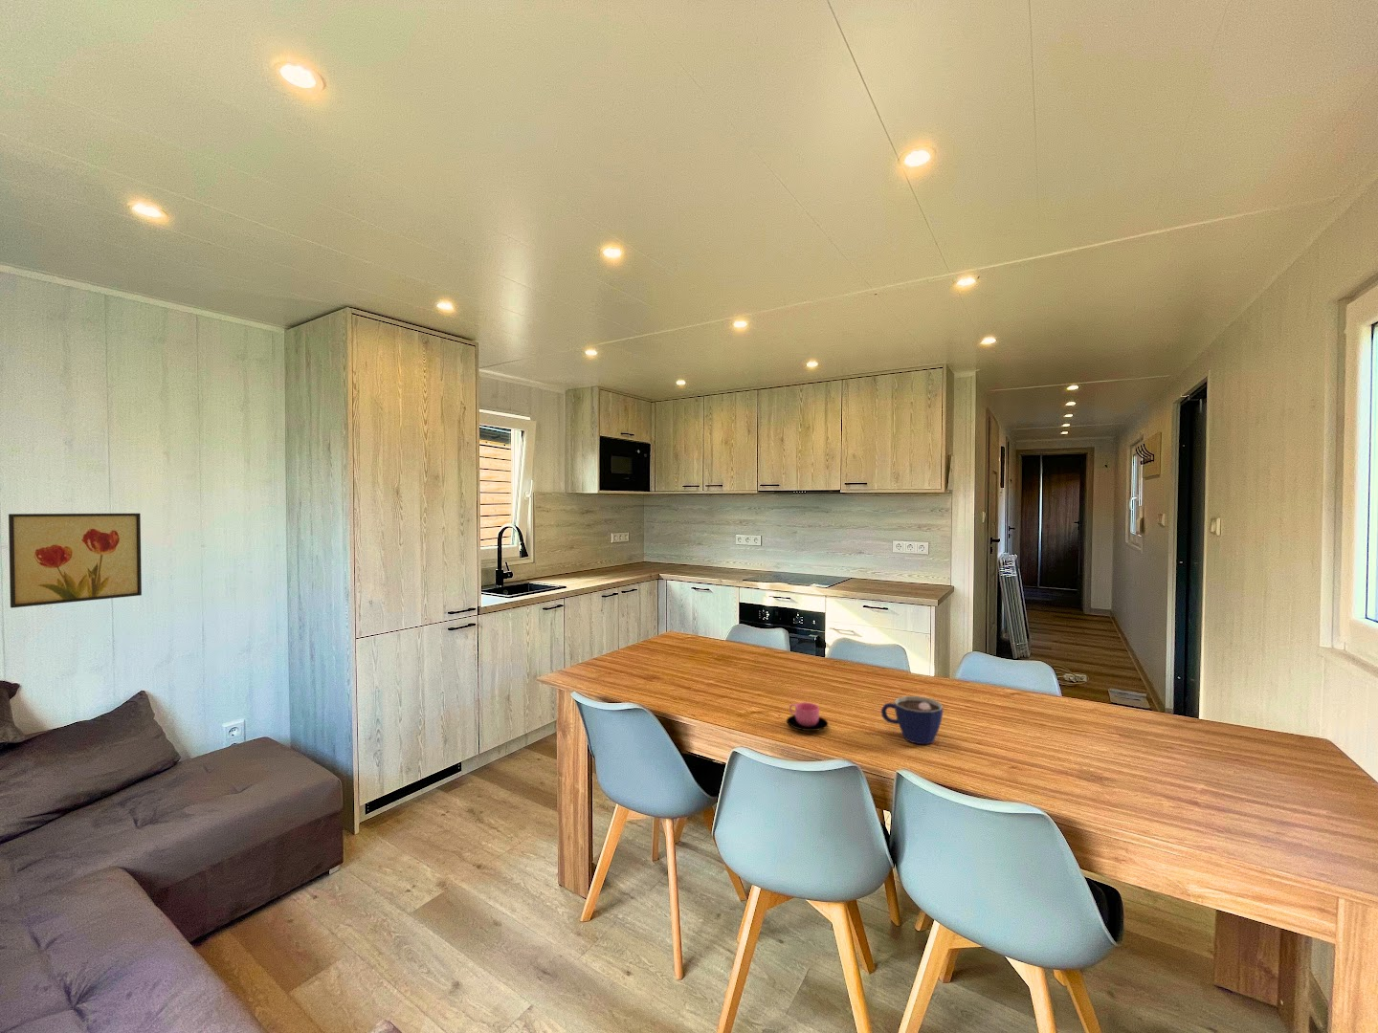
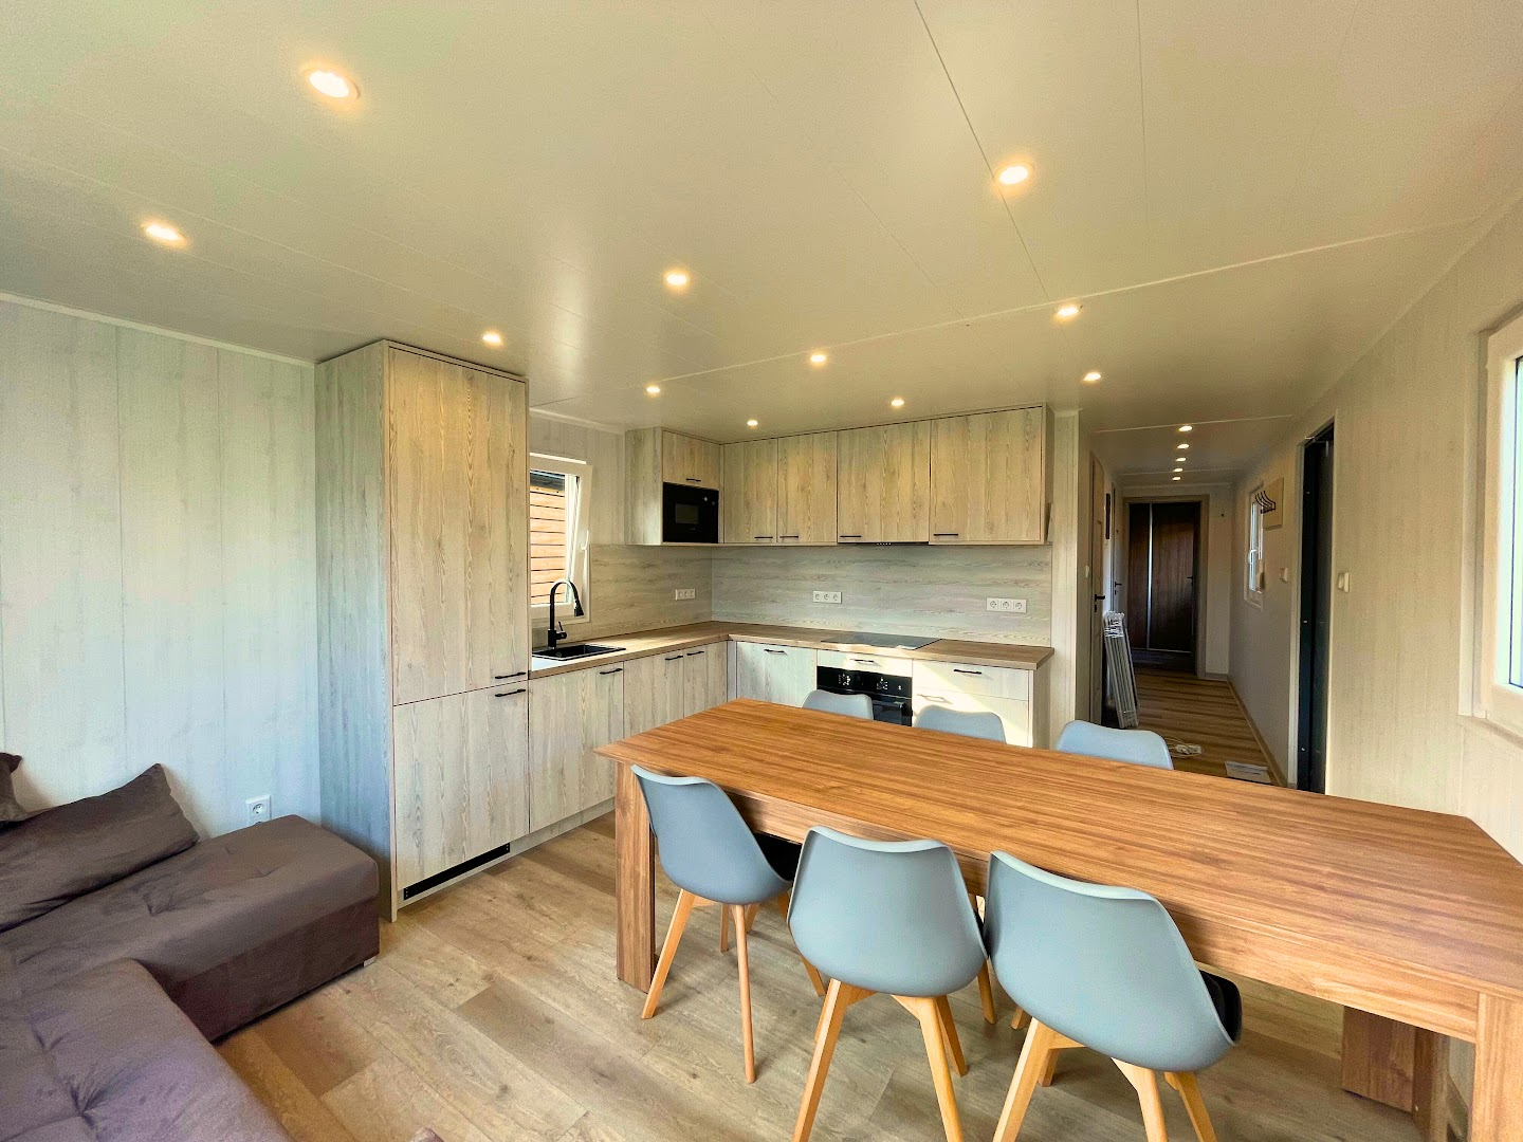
- wall art [8,512,142,609]
- cup [786,701,829,731]
- cup [880,696,944,745]
